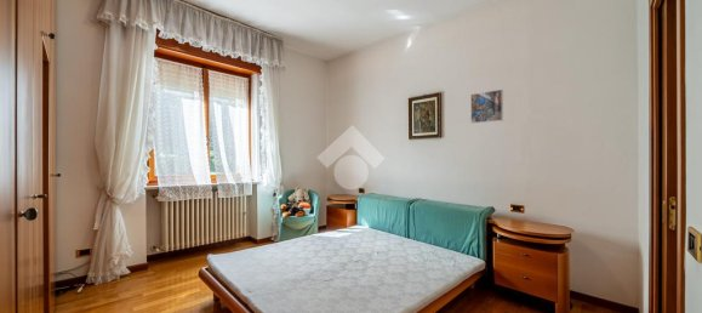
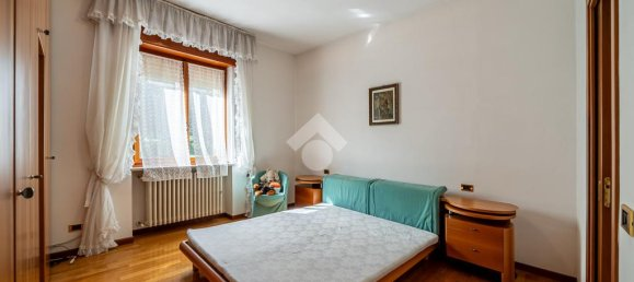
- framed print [469,89,504,125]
